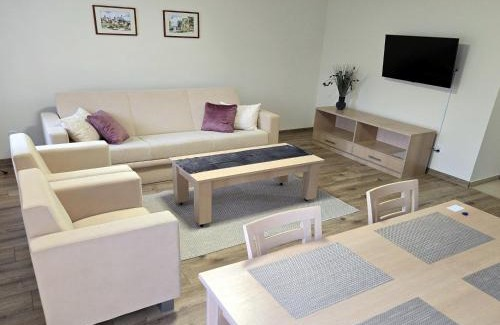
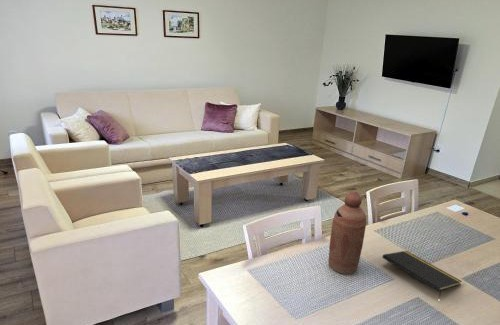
+ notepad [381,250,463,298]
+ bottle [328,190,367,275]
